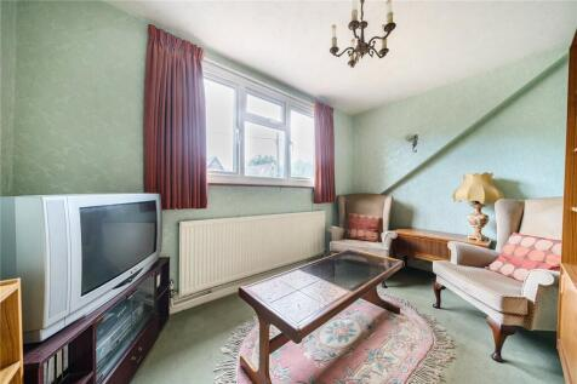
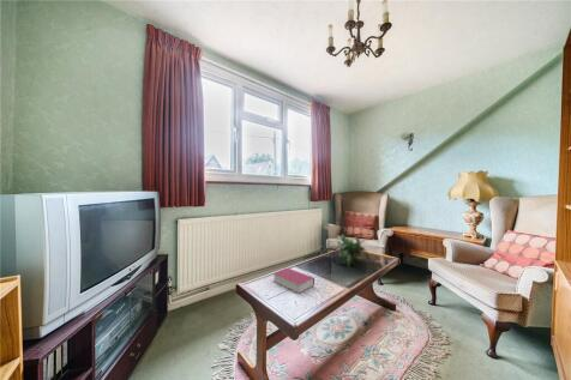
+ book [272,267,315,295]
+ potted plant [326,234,371,269]
